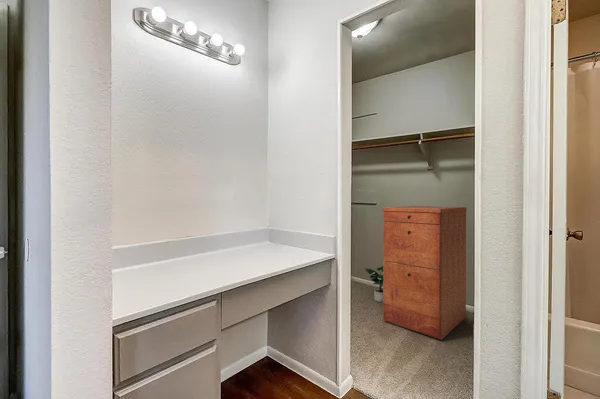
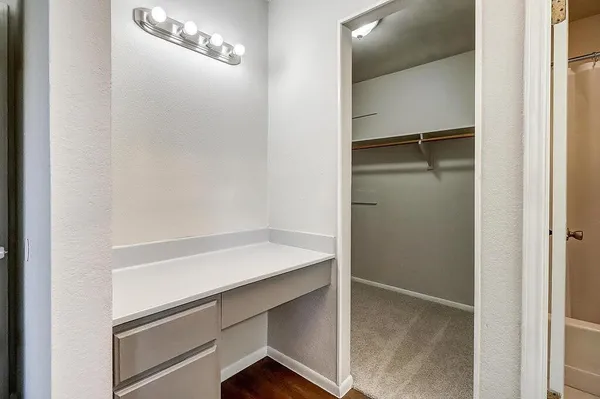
- filing cabinet [381,205,468,341]
- potted plant [363,265,383,303]
